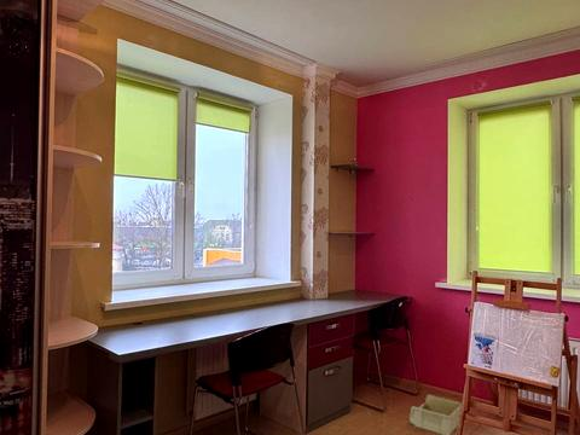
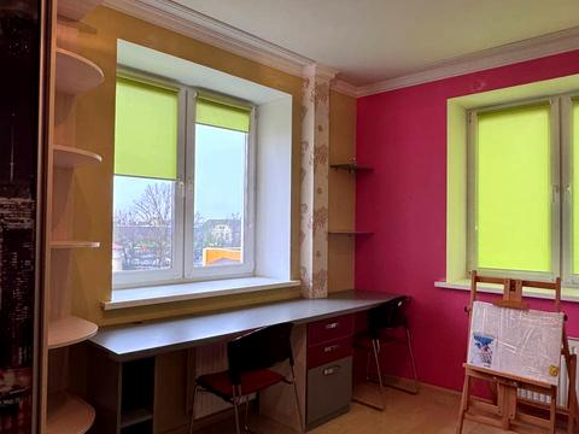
- storage bin [408,394,463,435]
